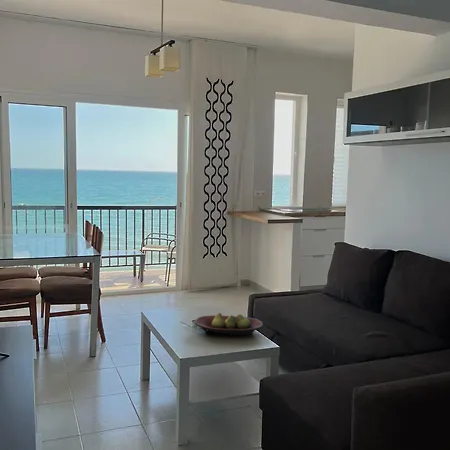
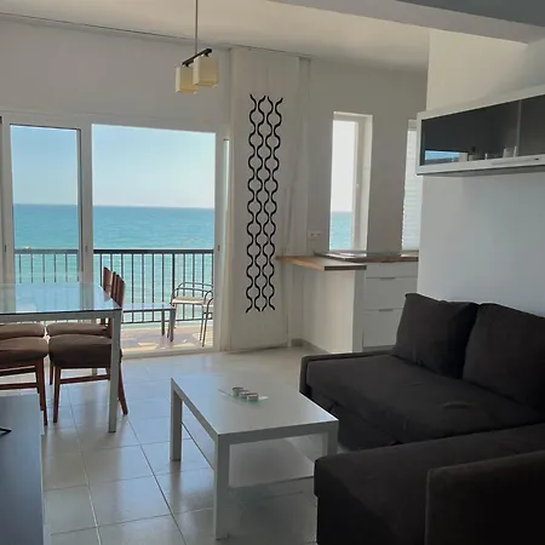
- fruit bowl [194,312,264,337]
